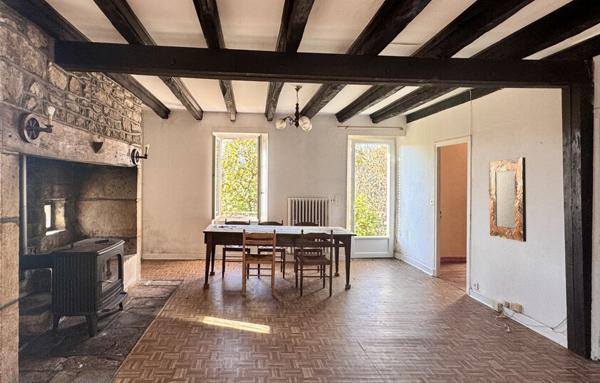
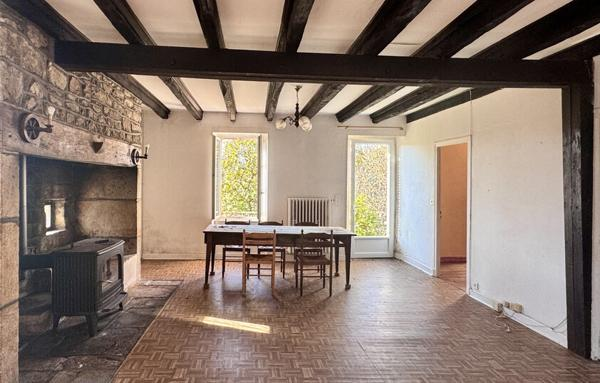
- home mirror [488,156,527,243]
